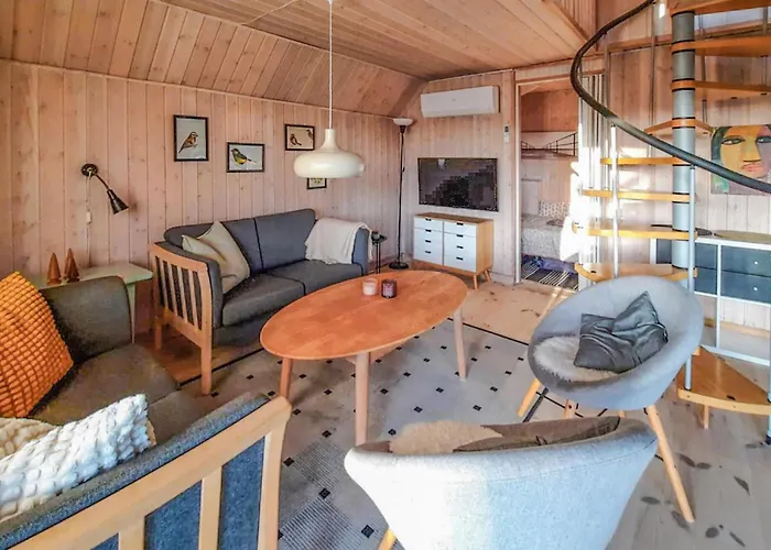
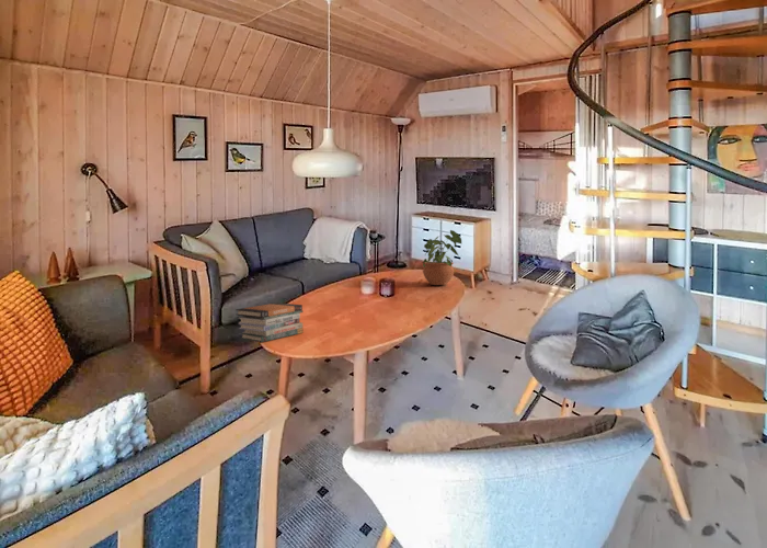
+ book stack [234,301,305,343]
+ potted plant [422,229,462,286]
